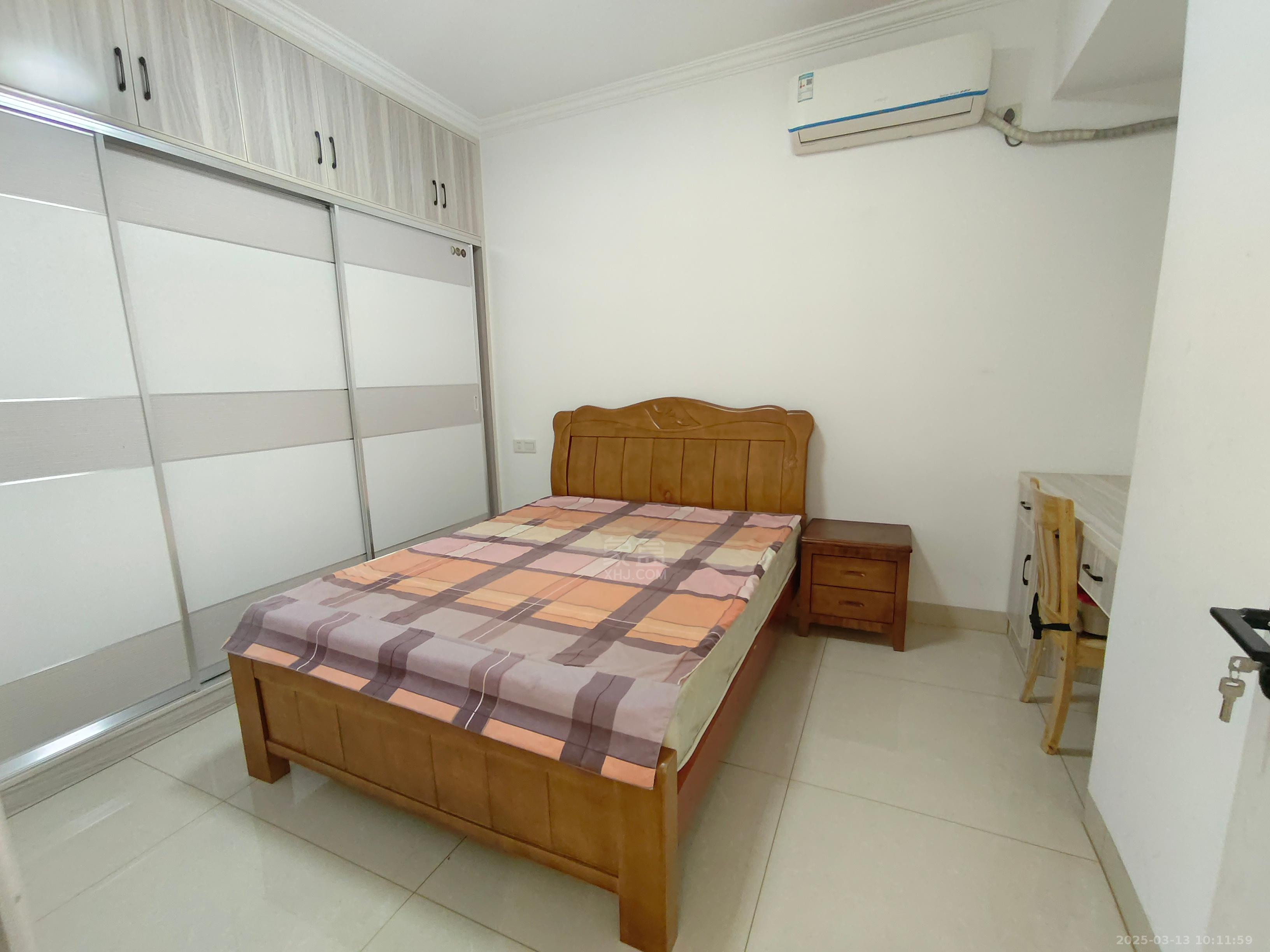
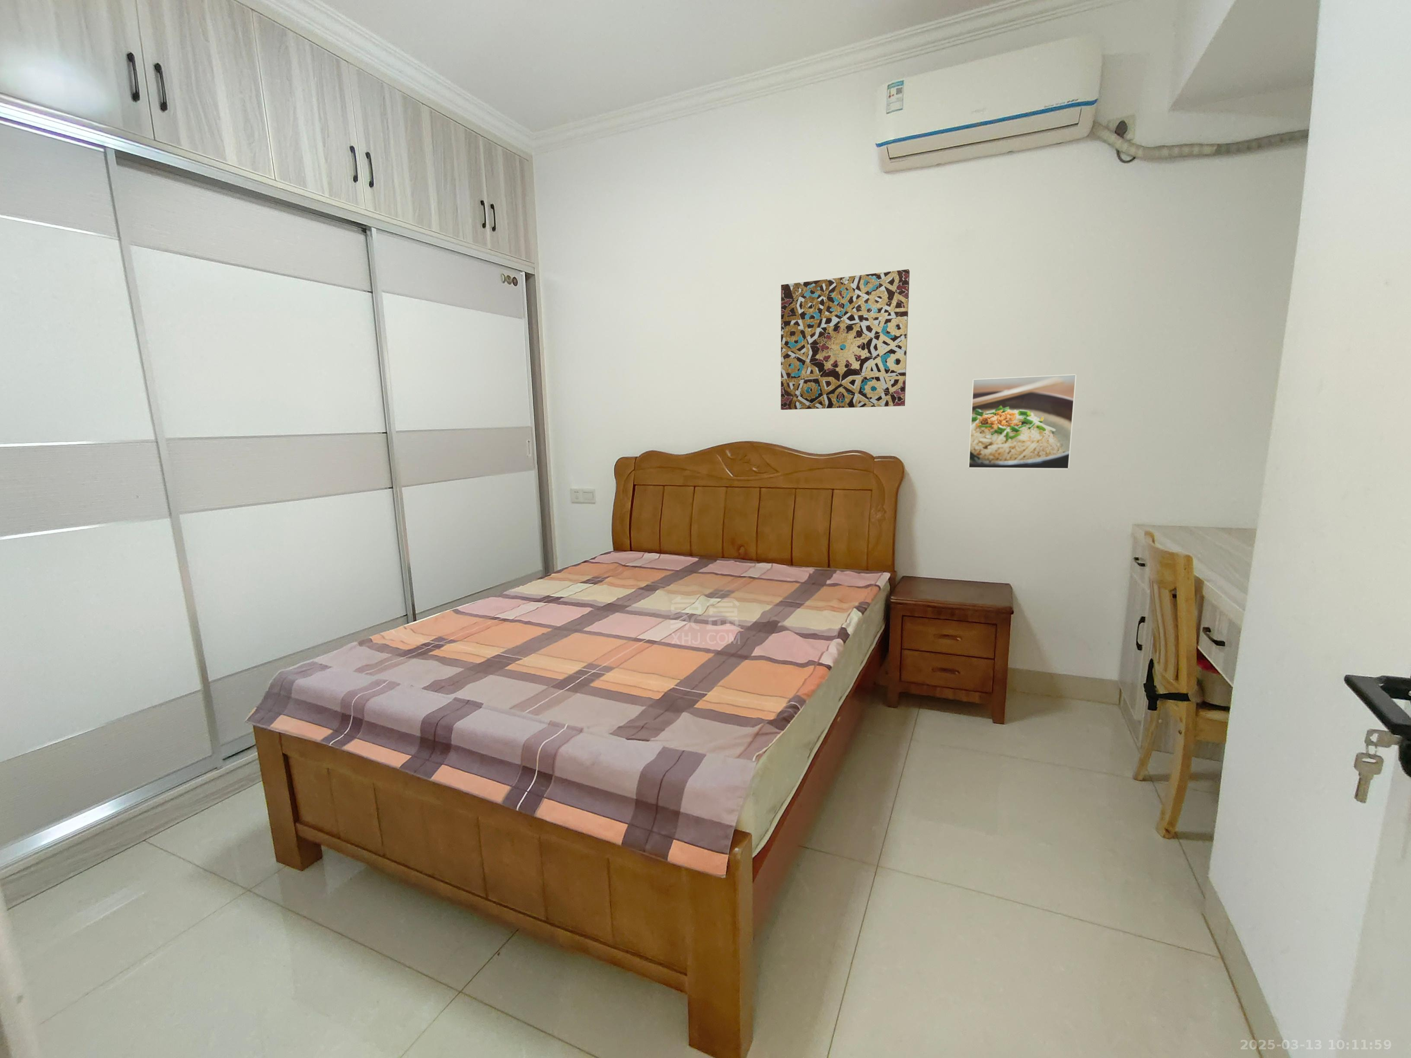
+ wall art [780,269,910,410]
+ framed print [968,373,1077,470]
